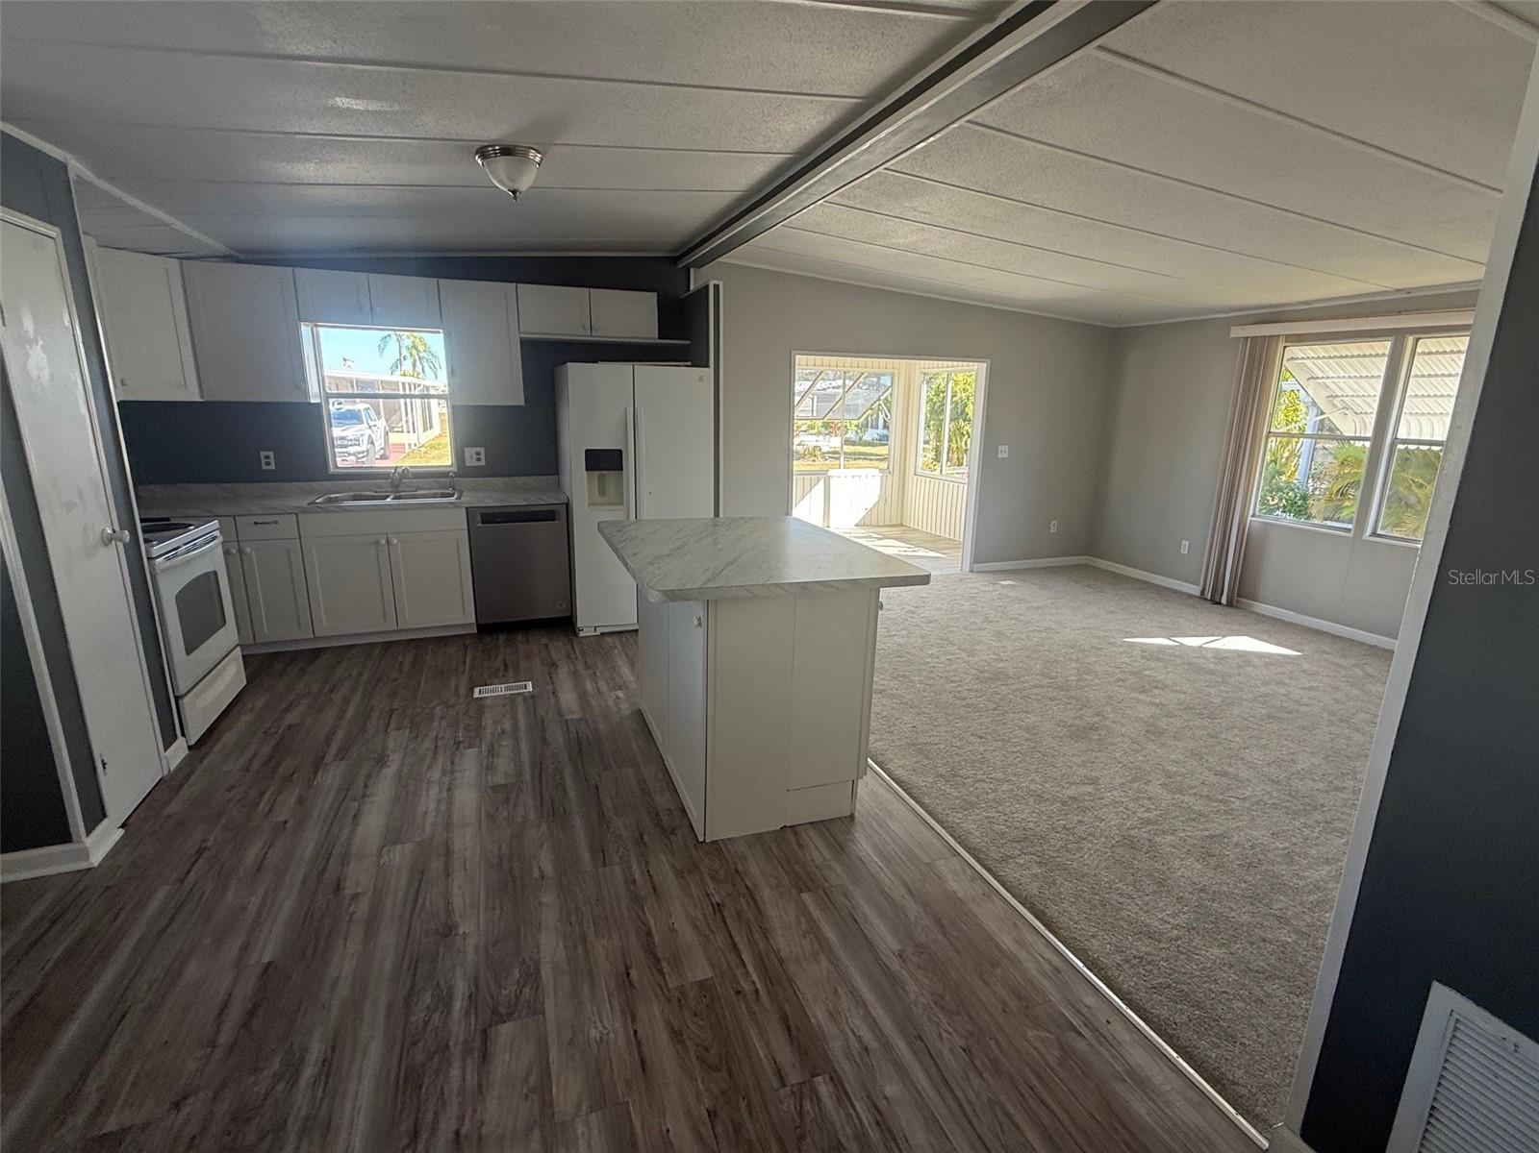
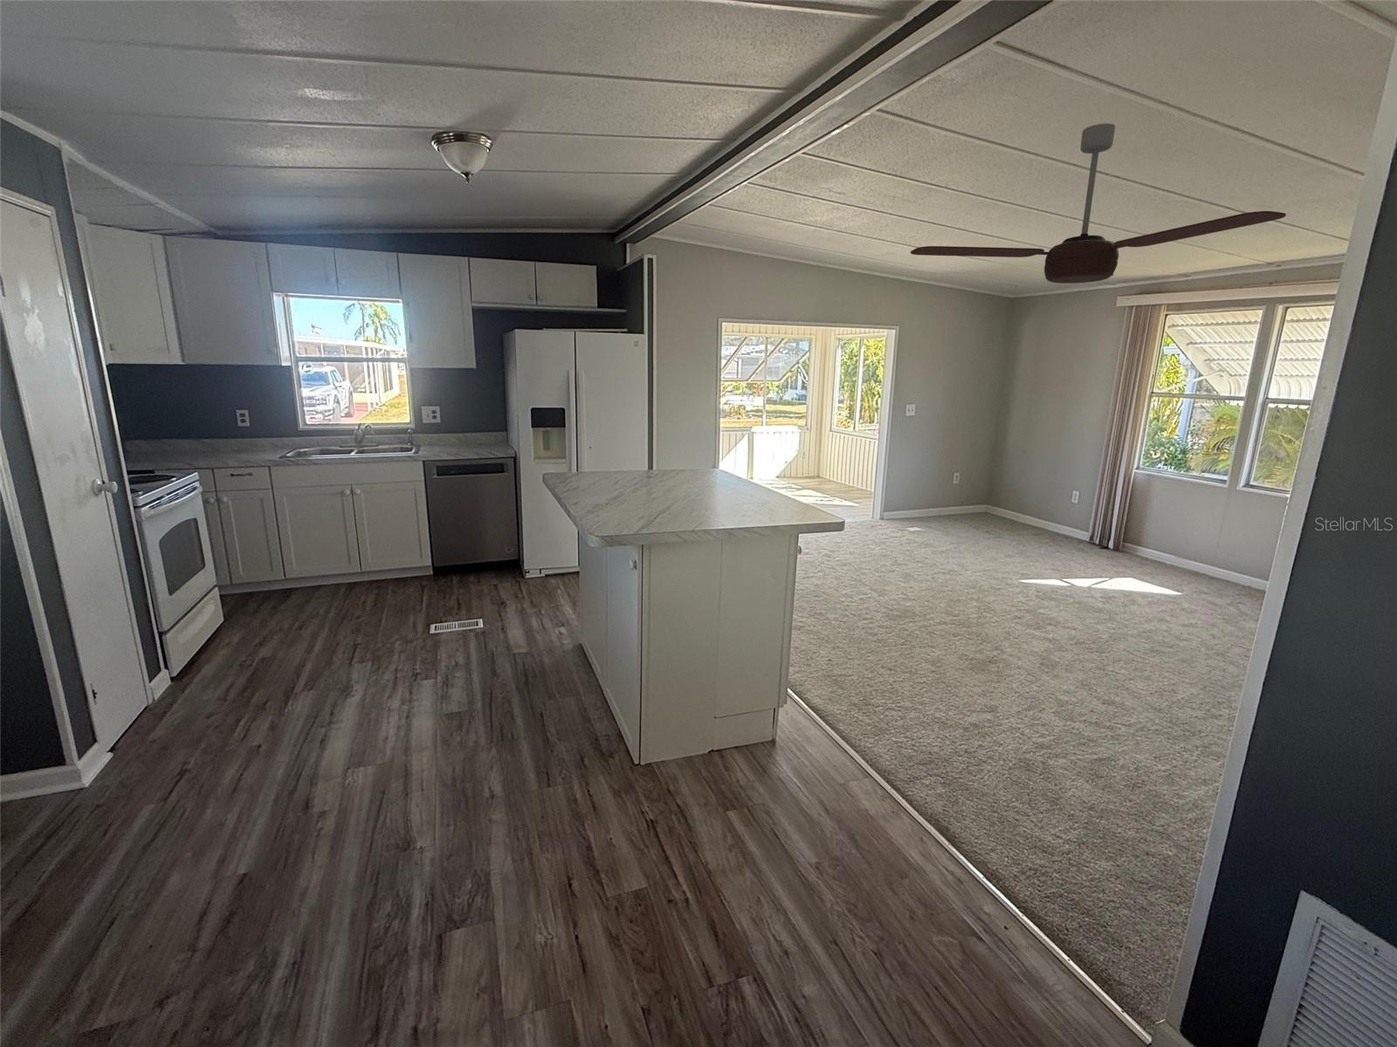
+ ceiling fan [910,123,1287,285]
